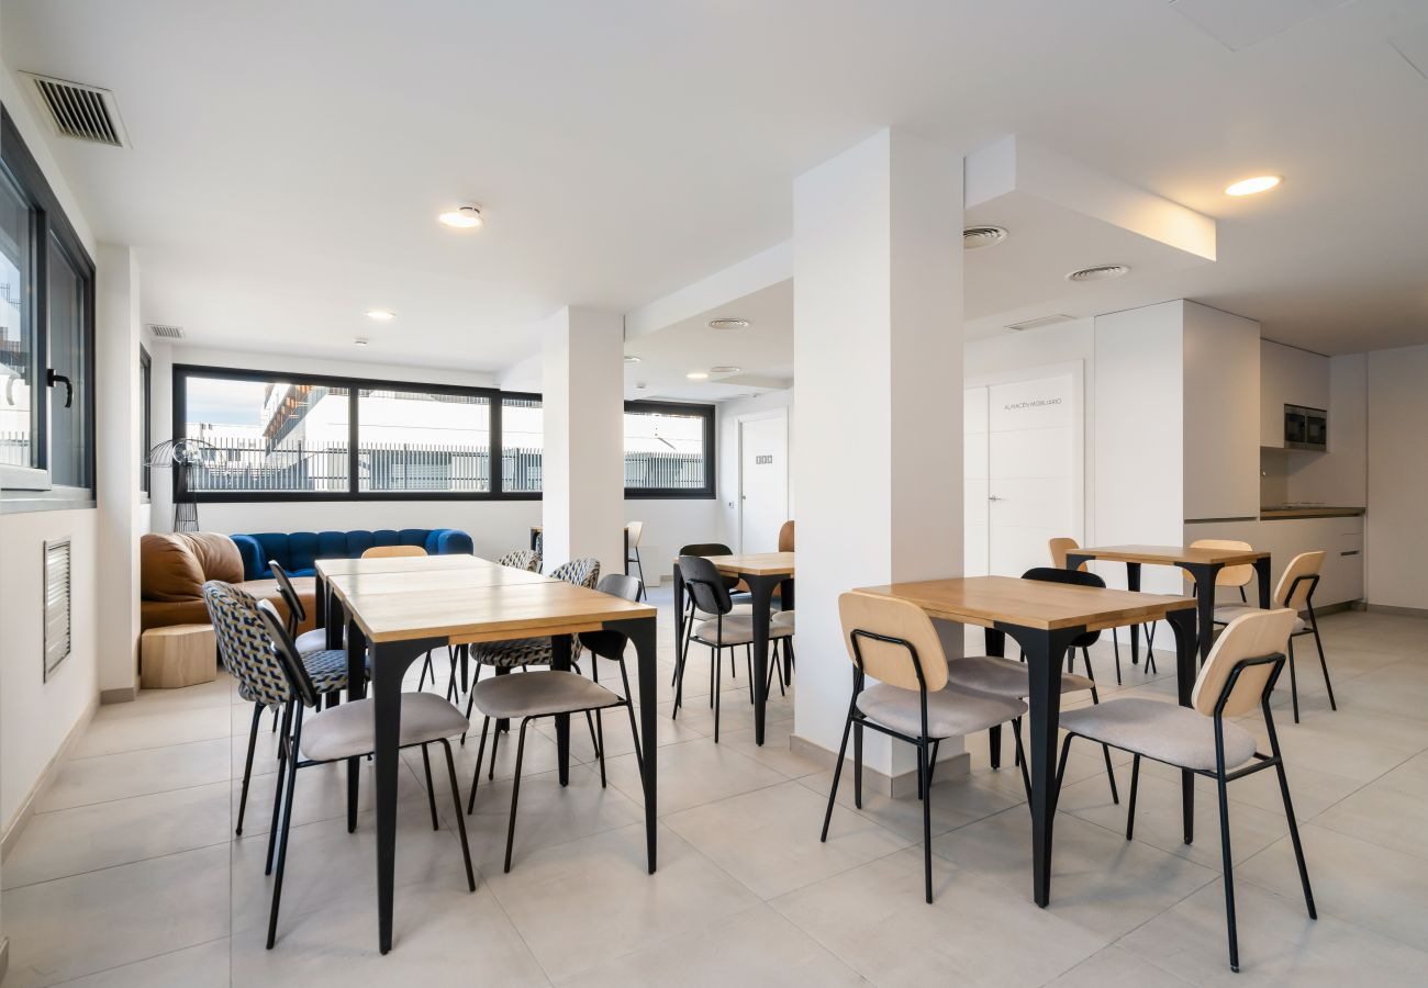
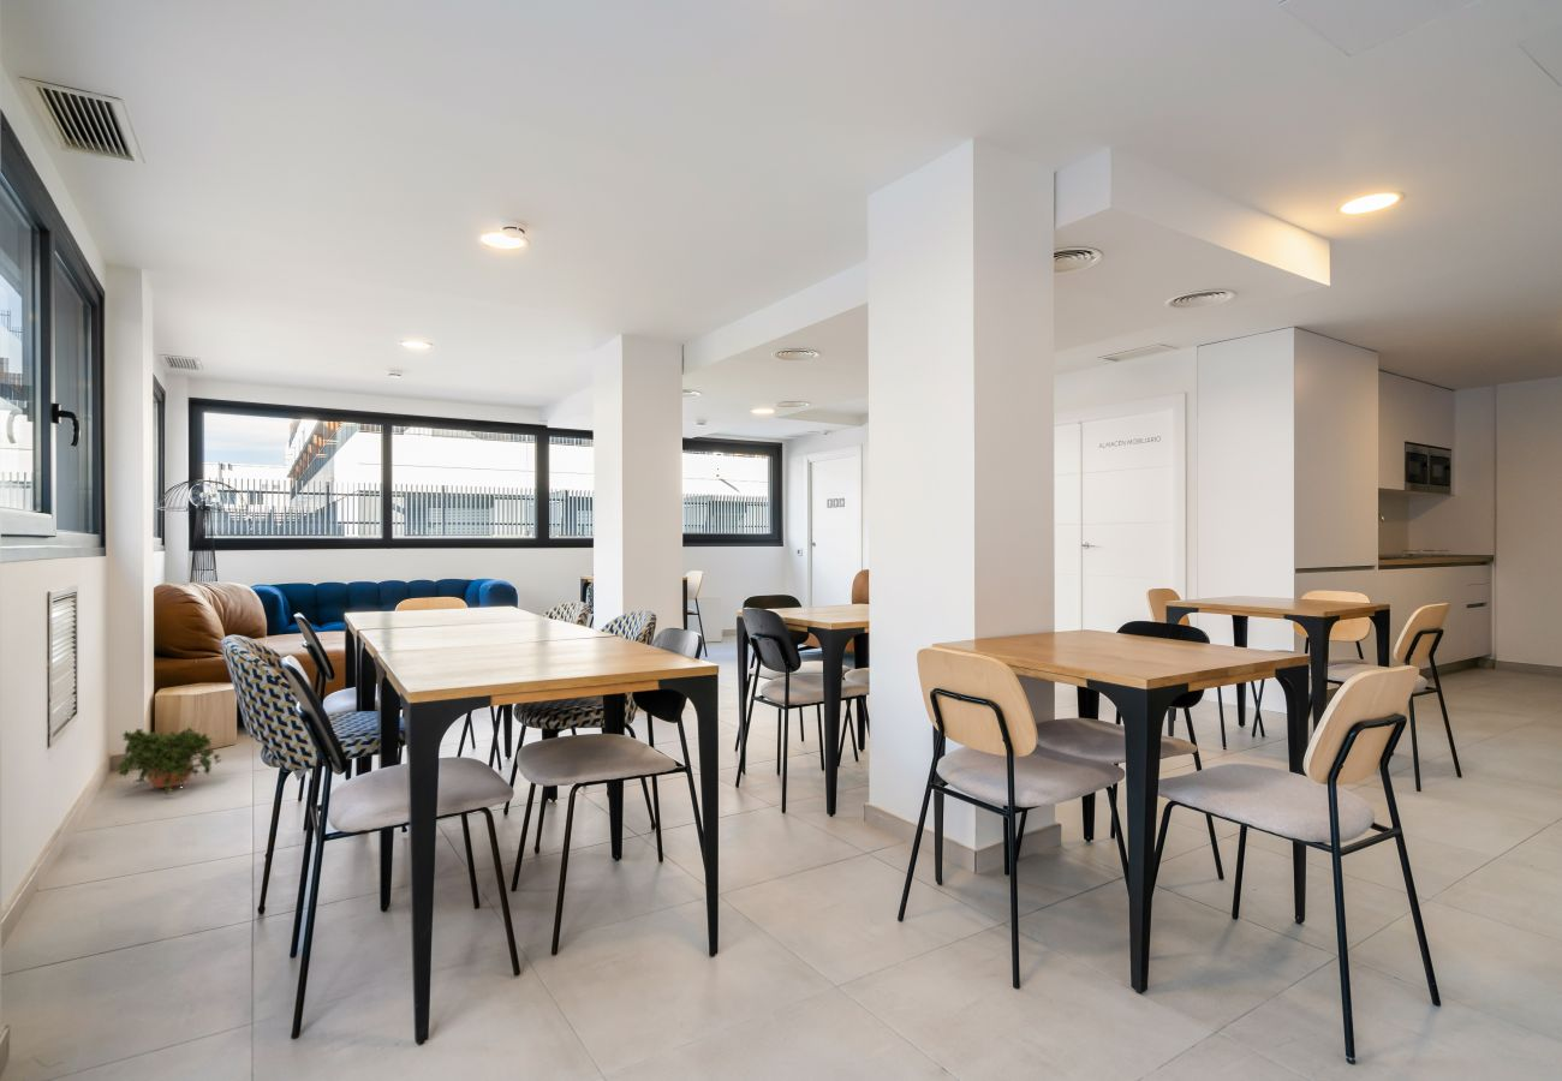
+ potted plant [117,725,222,795]
